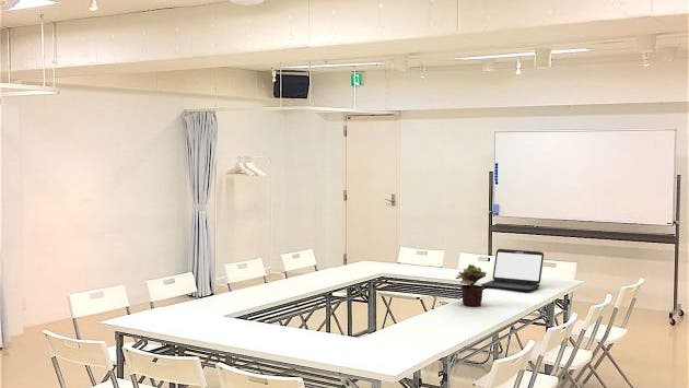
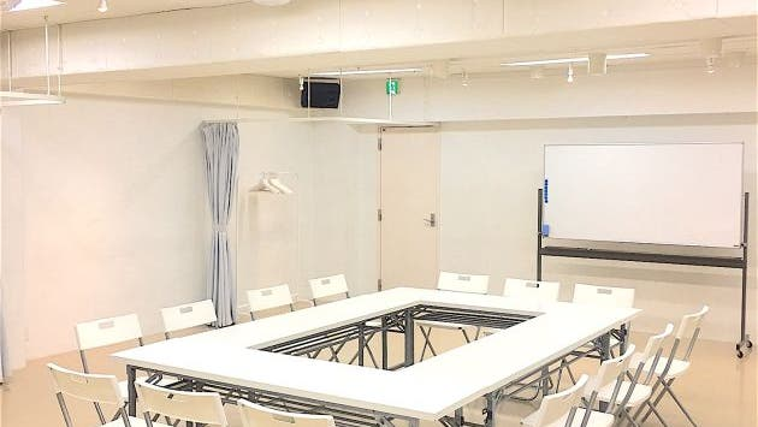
- potted plant [455,263,488,307]
- laptop [480,248,545,293]
